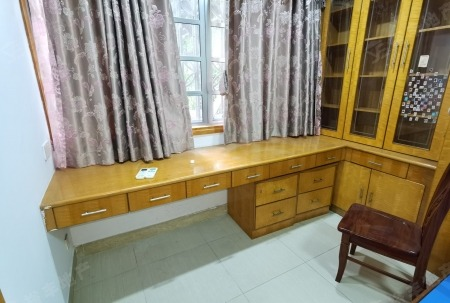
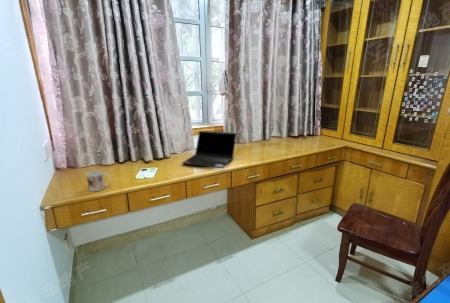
+ laptop computer [181,130,237,169]
+ mug [85,169,111,192]
